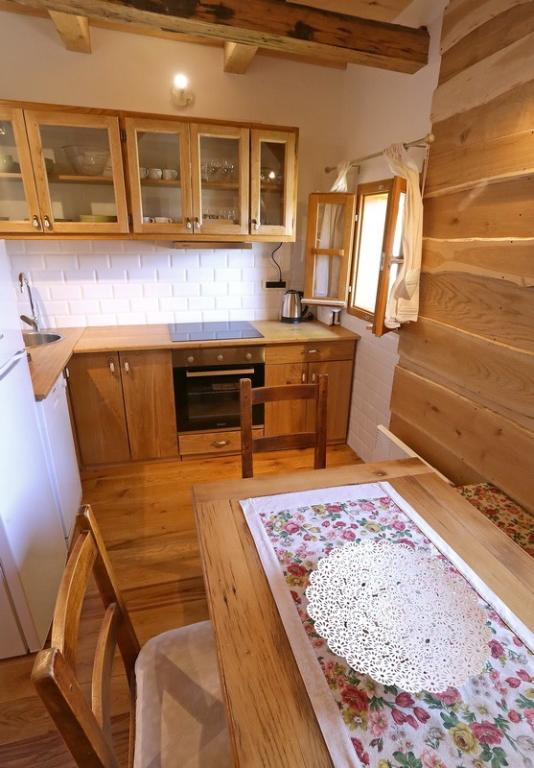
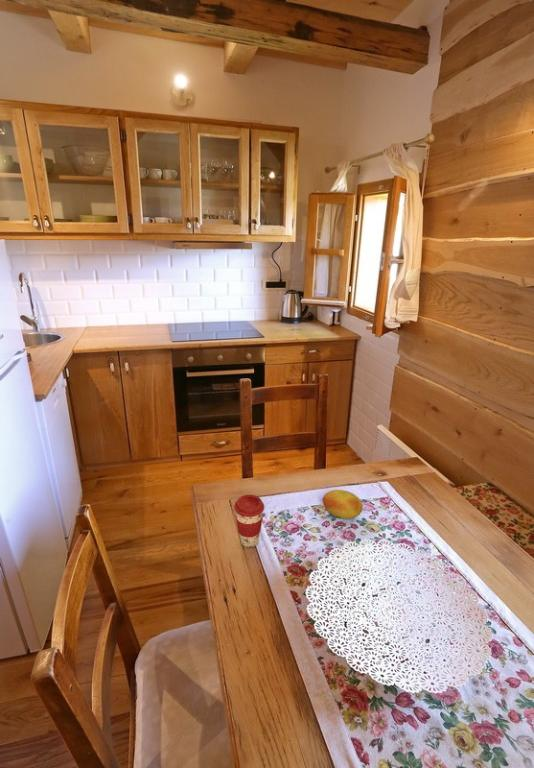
+ coffee cup [233,494,265,548]
+ fruit [322,489,364,520]
